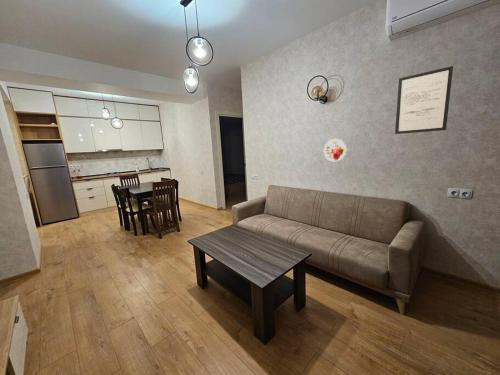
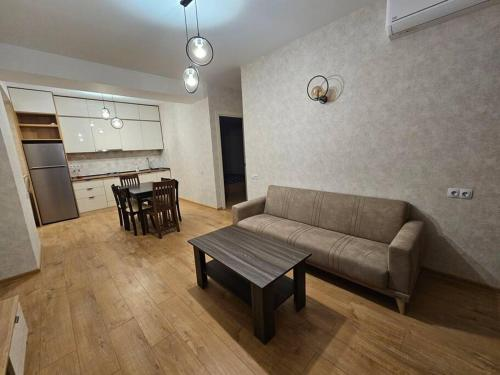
- decorative plate [323,138,347,163]
- wall art [394,65,454,135]
